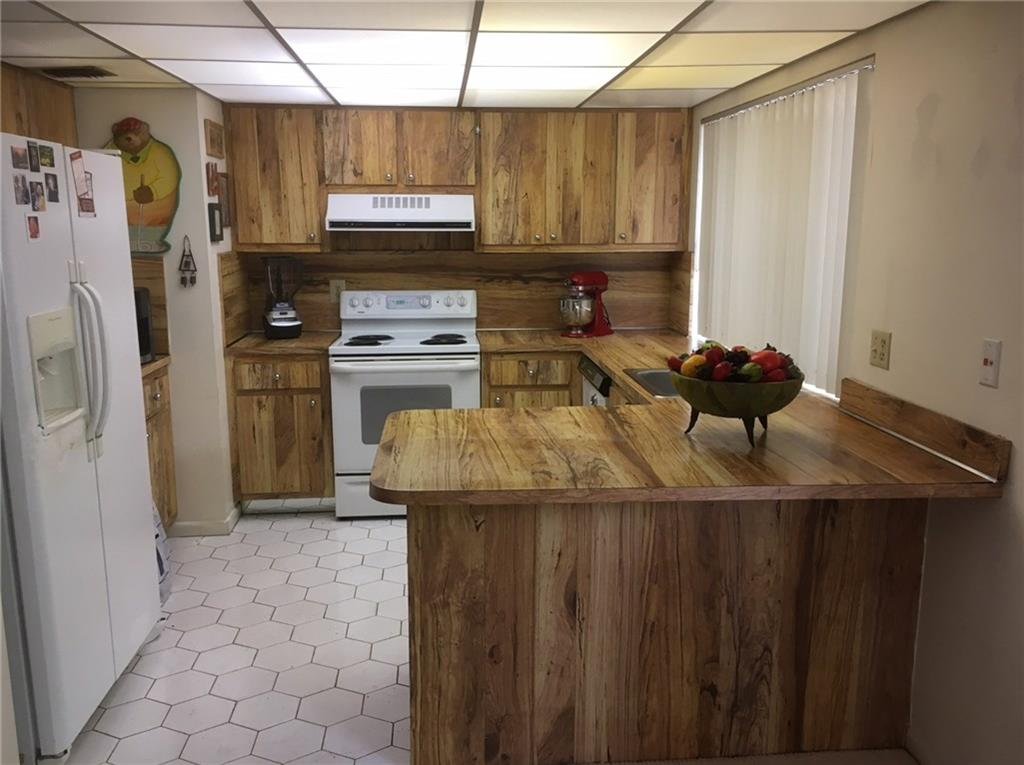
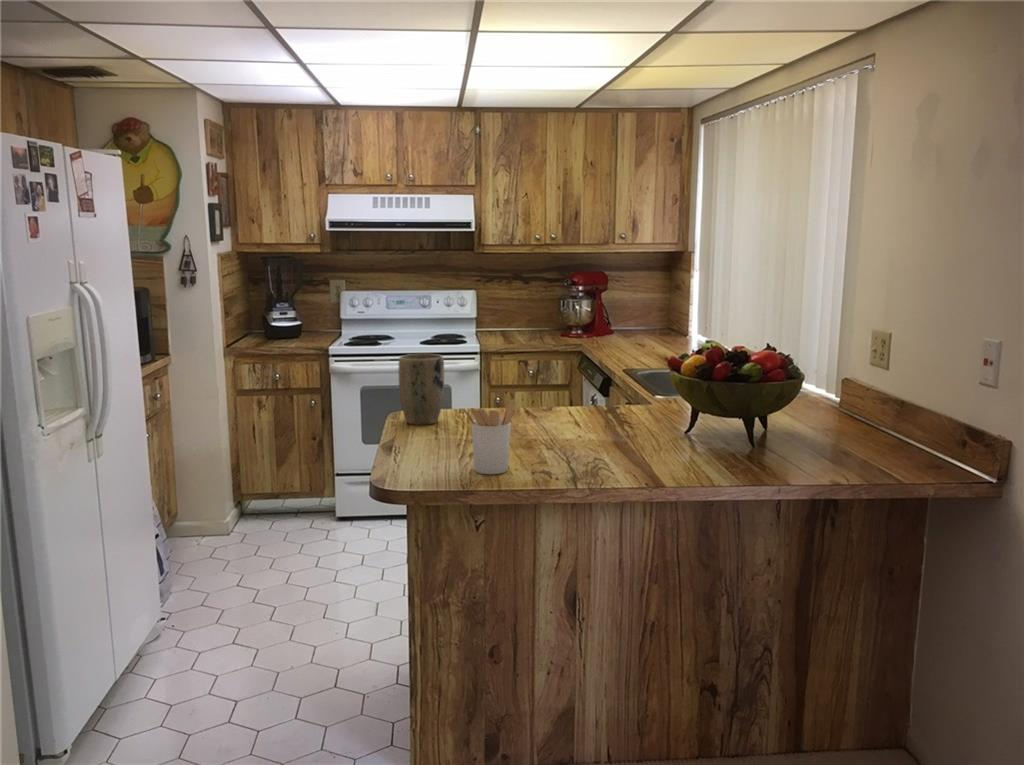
+ plant pot [398,353,445,426]
+ utensil holder [462,398,517,475]
